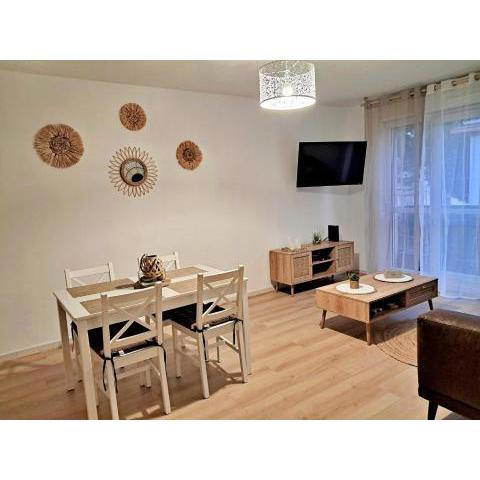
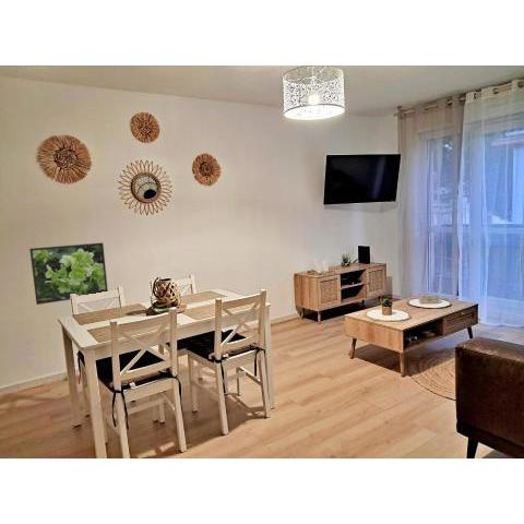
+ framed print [28,241,109,306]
